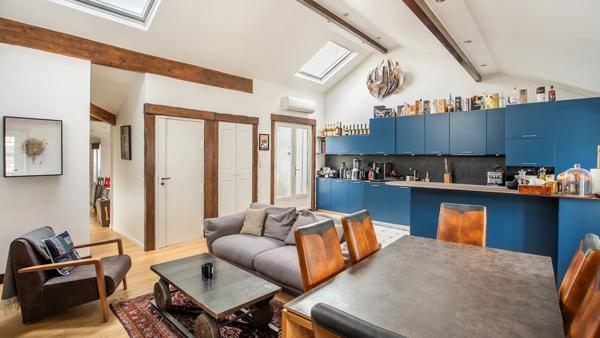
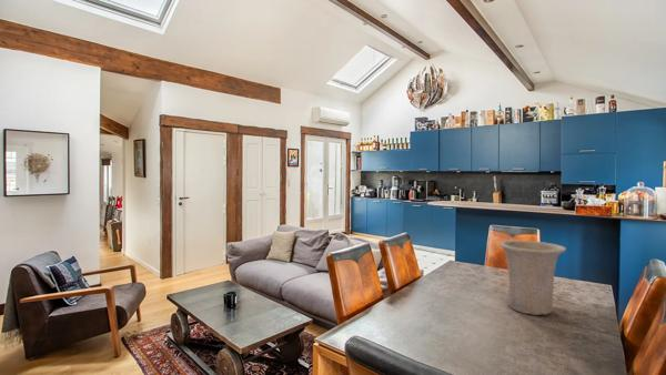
+ vase [497,240,567,316]
